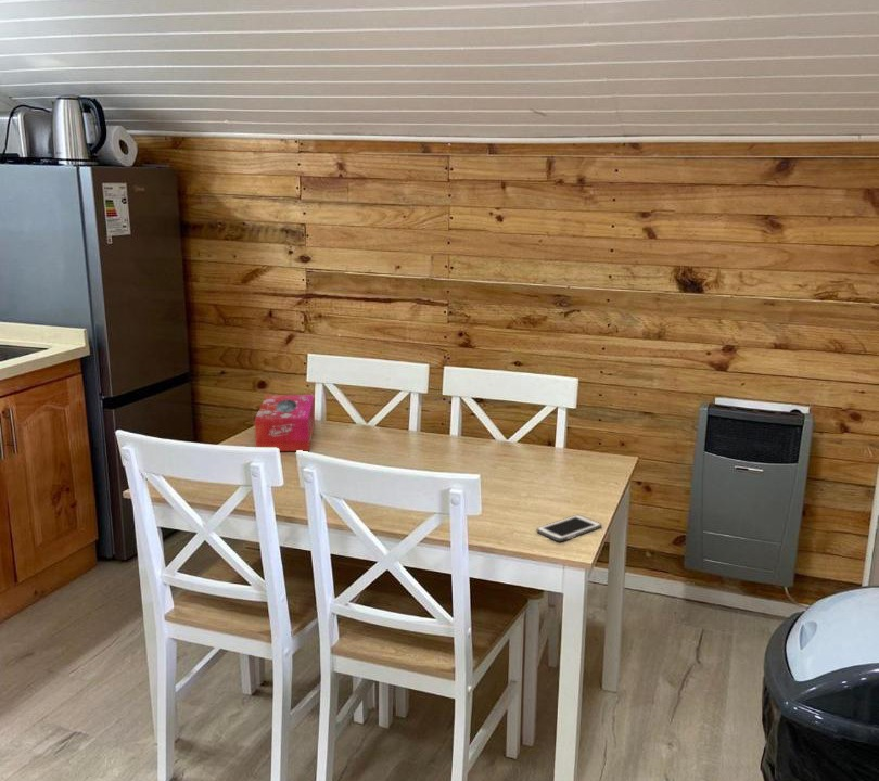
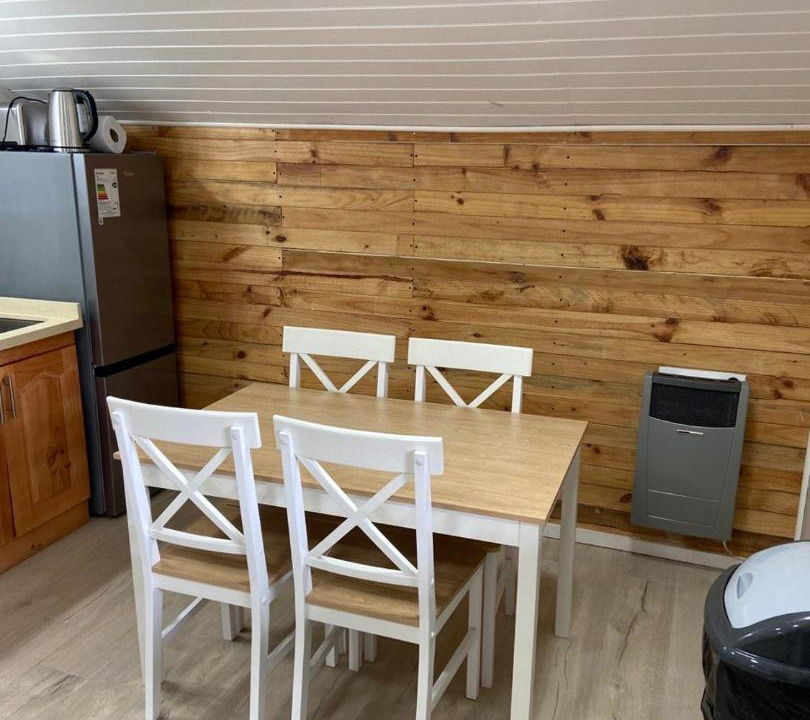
- tissue box [254,394,316,452]
- cell phone [536,514,602,542]
